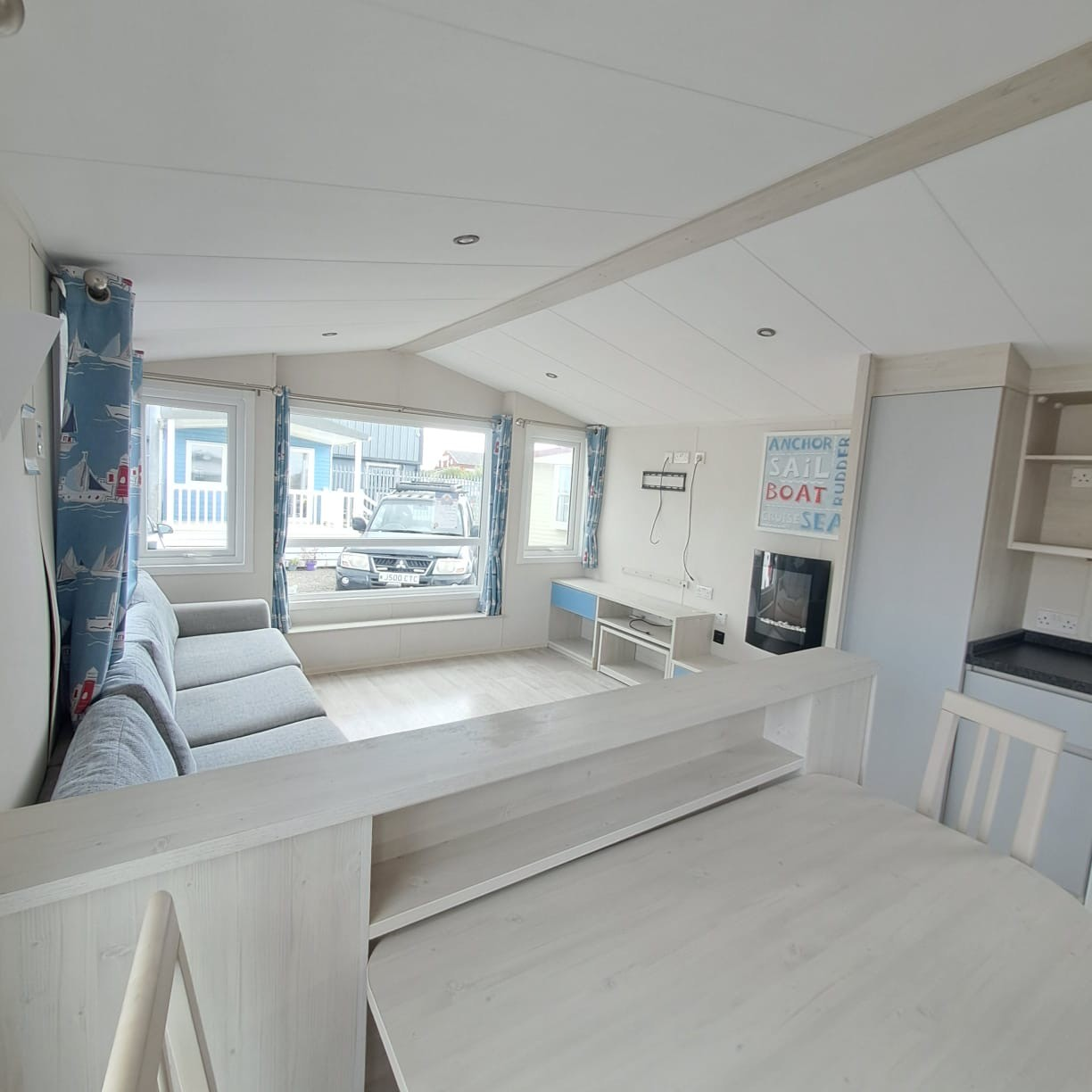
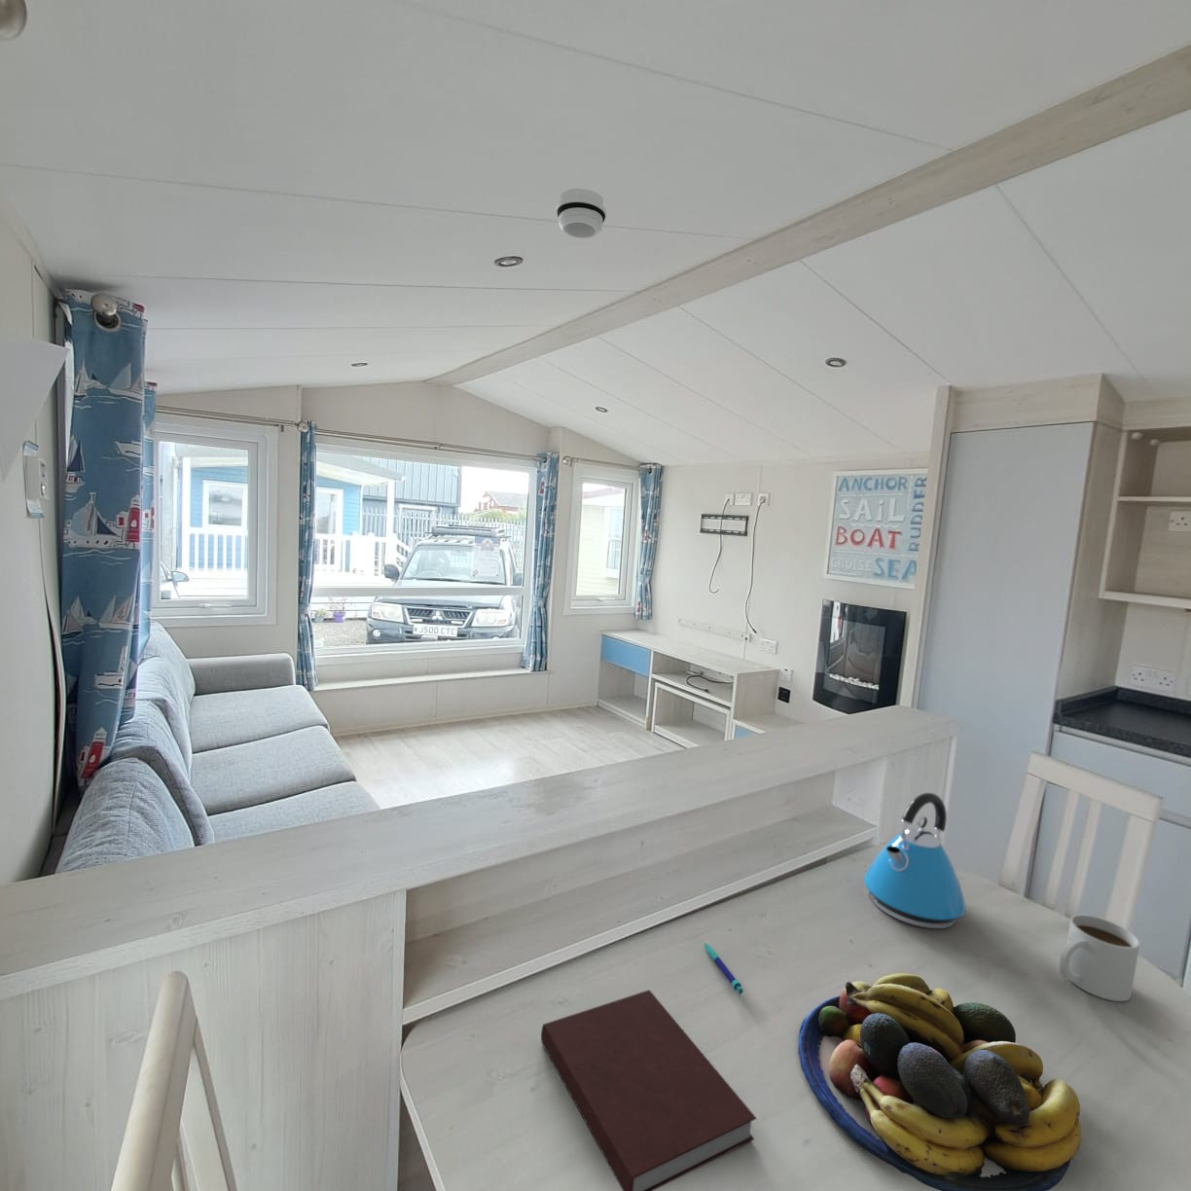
+ smoke detector [555,188,607,239]
+ mug [1059,914,1141,1002]
+ fruit bowl [797,972,1082,1191]
+ kettle [863,792,966,929]
+ pen [703,942,745,995]
+ notebook [540,988,758,1191]
